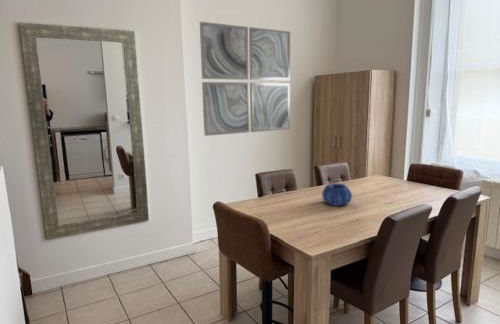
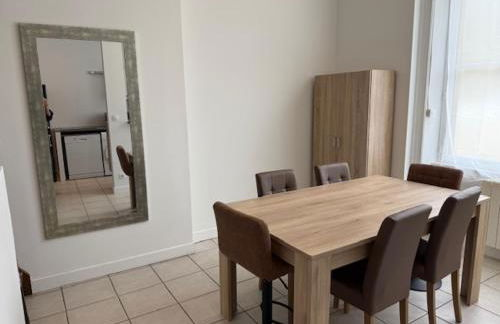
- wall art [199,21,291,137]
- decorative bowl [321,182,353,207]
